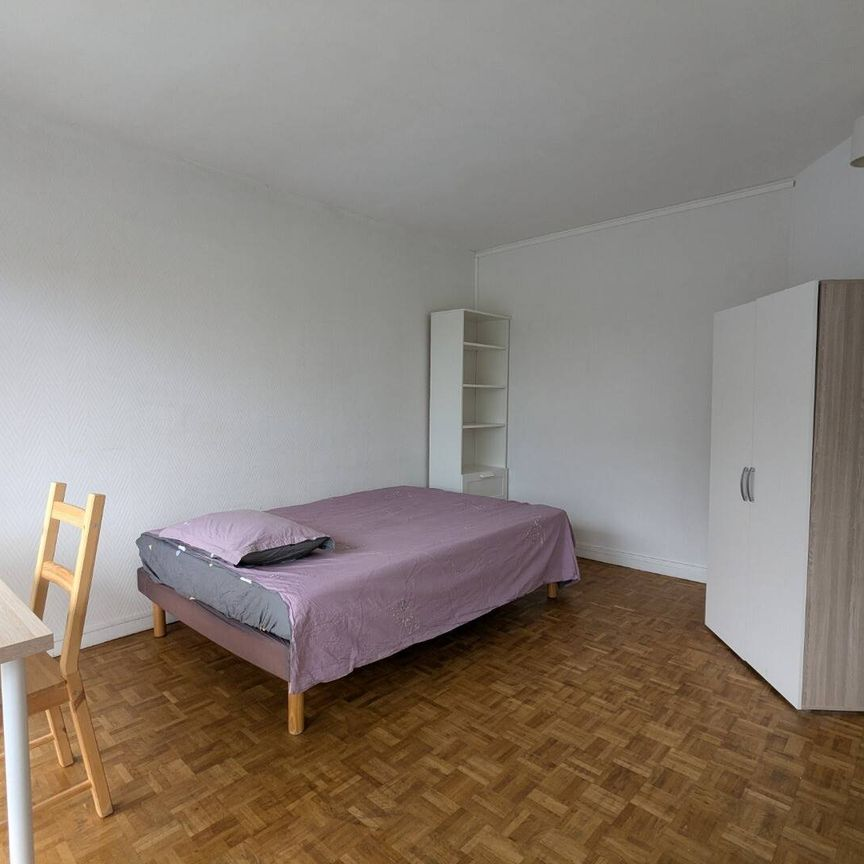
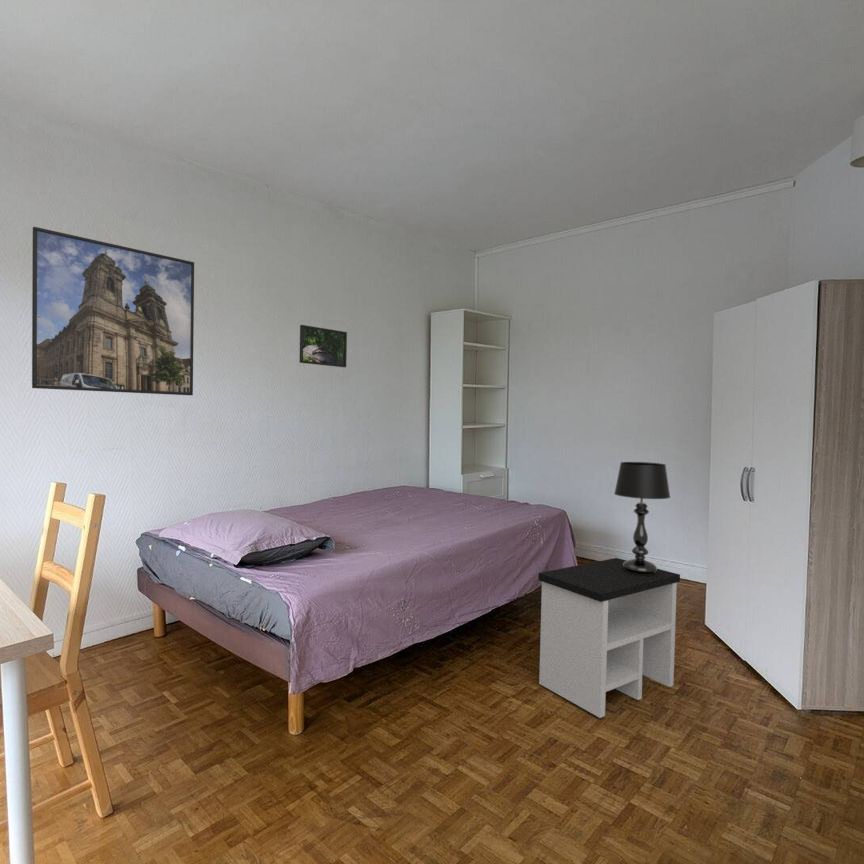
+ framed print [31,226,195,396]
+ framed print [299,324,348,368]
+ table lamp [613,461,671,575]
+ side table [537,557,681,719]
